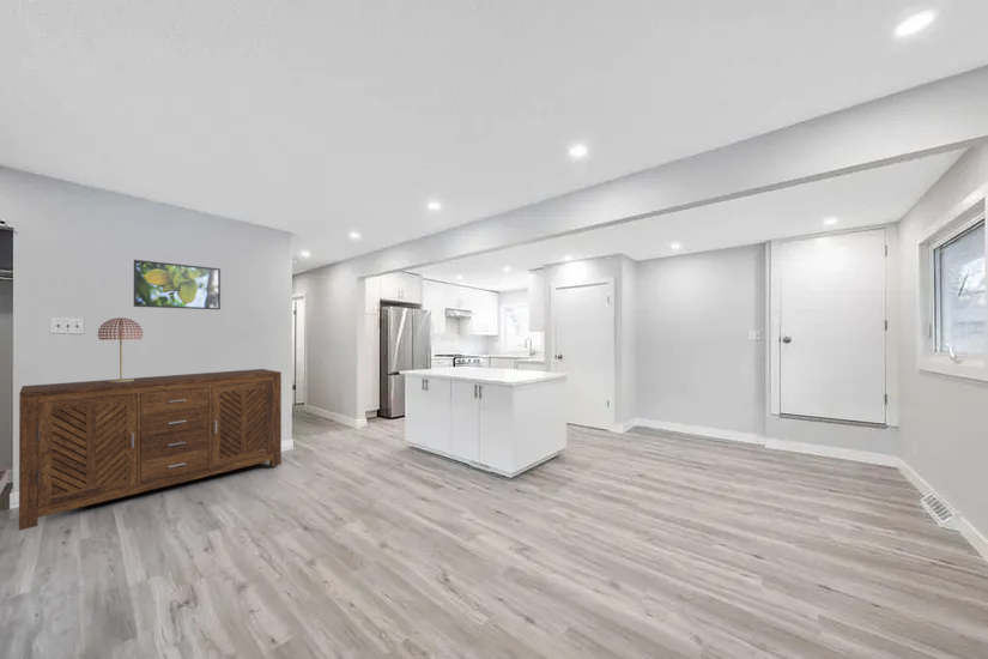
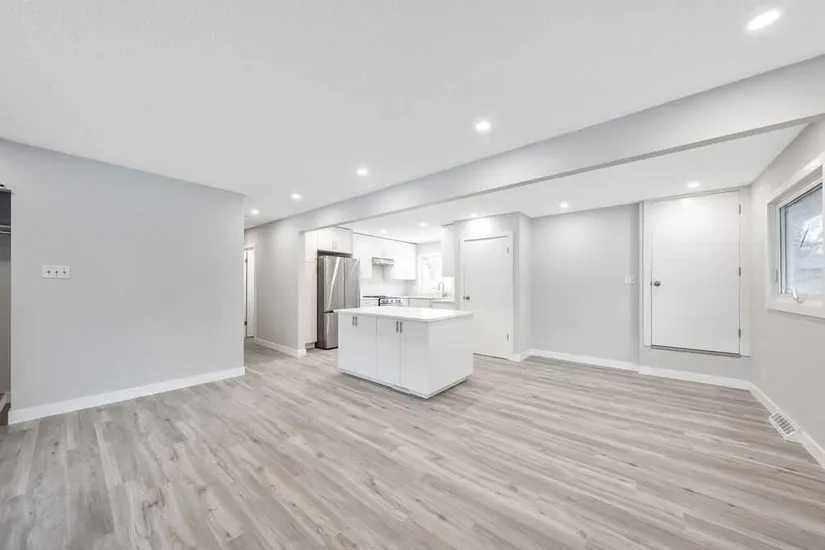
- table lamp [97,316,144,382]
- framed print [133,259,222,310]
- sideboard [18,368,283,532]
